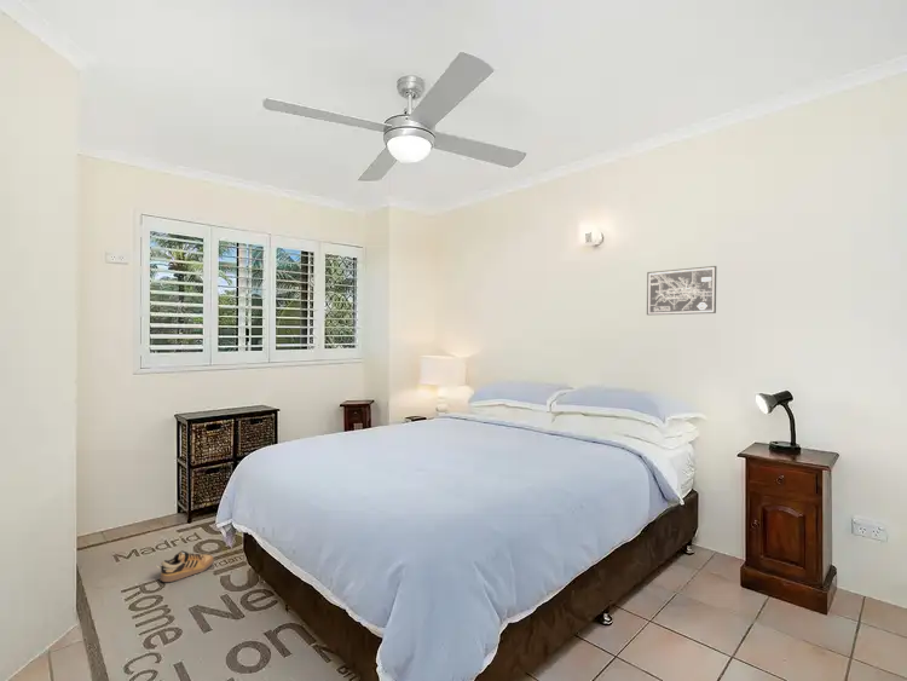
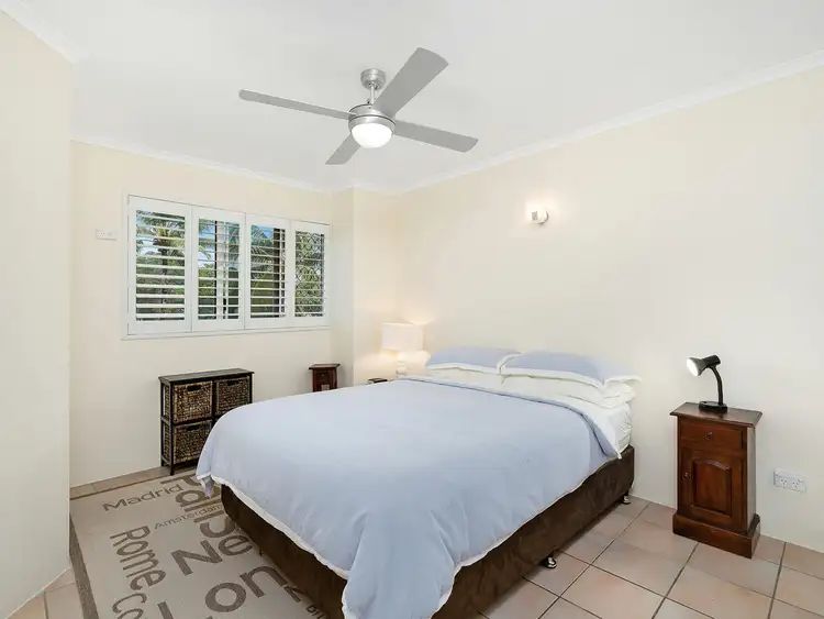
- wall art [646,265,717,316]
- shoe [154,550,215,583]
